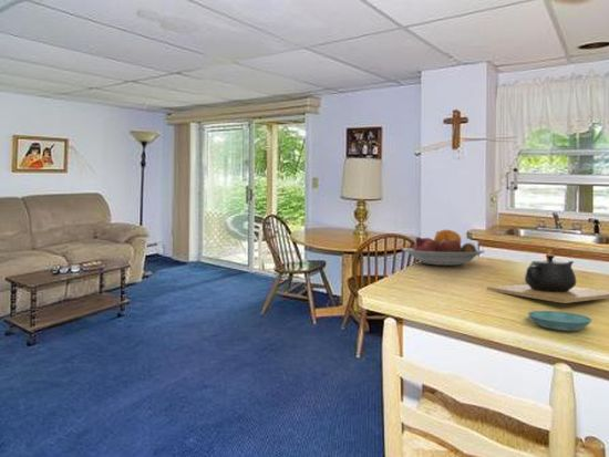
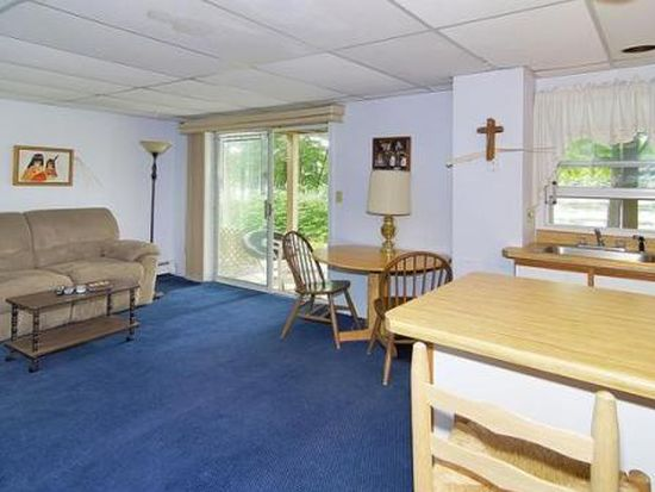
- saucer [526,310,593,332]
- fruit bowl [401,229,486,267]
- teapot [486,253,609,304]
